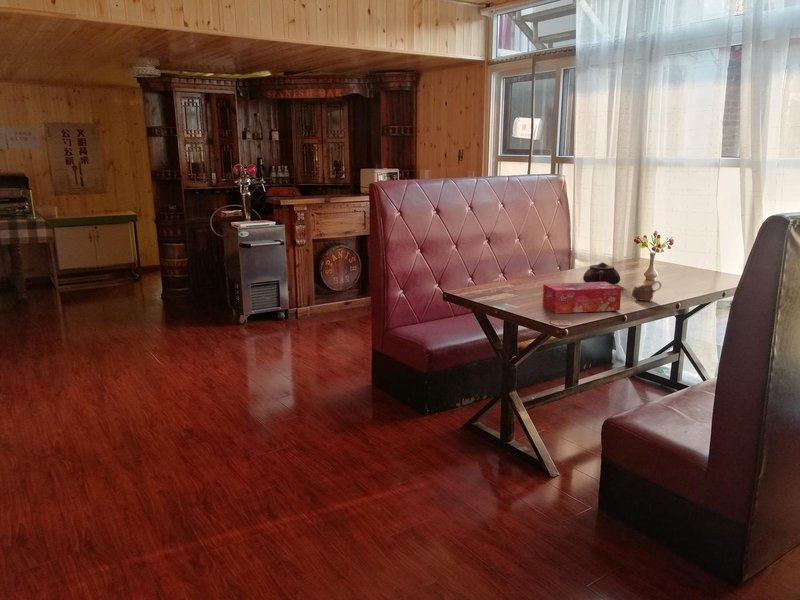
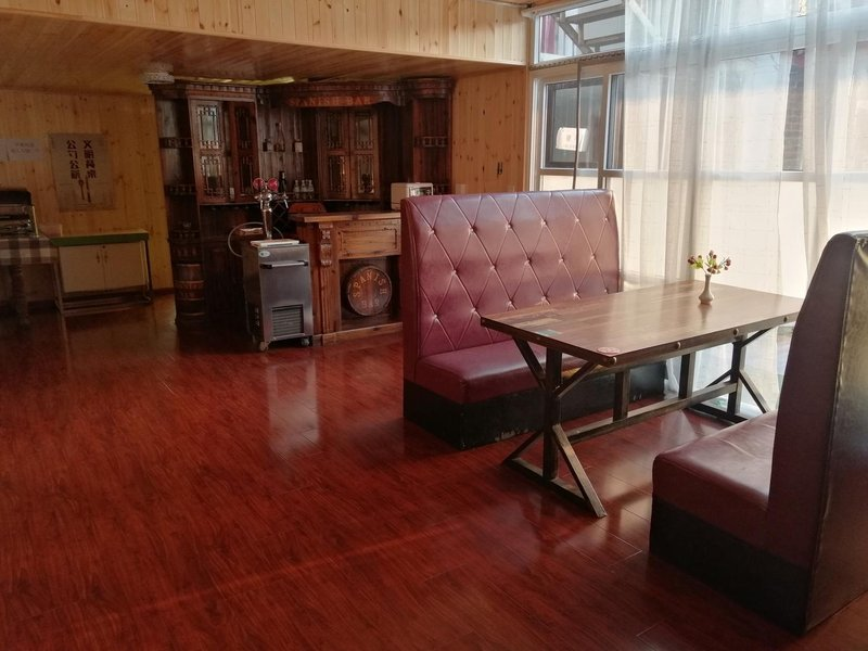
- teapot [582,261,621,285]
- tissue box [542,282,622,314]
- cup [631,280,662,302]
